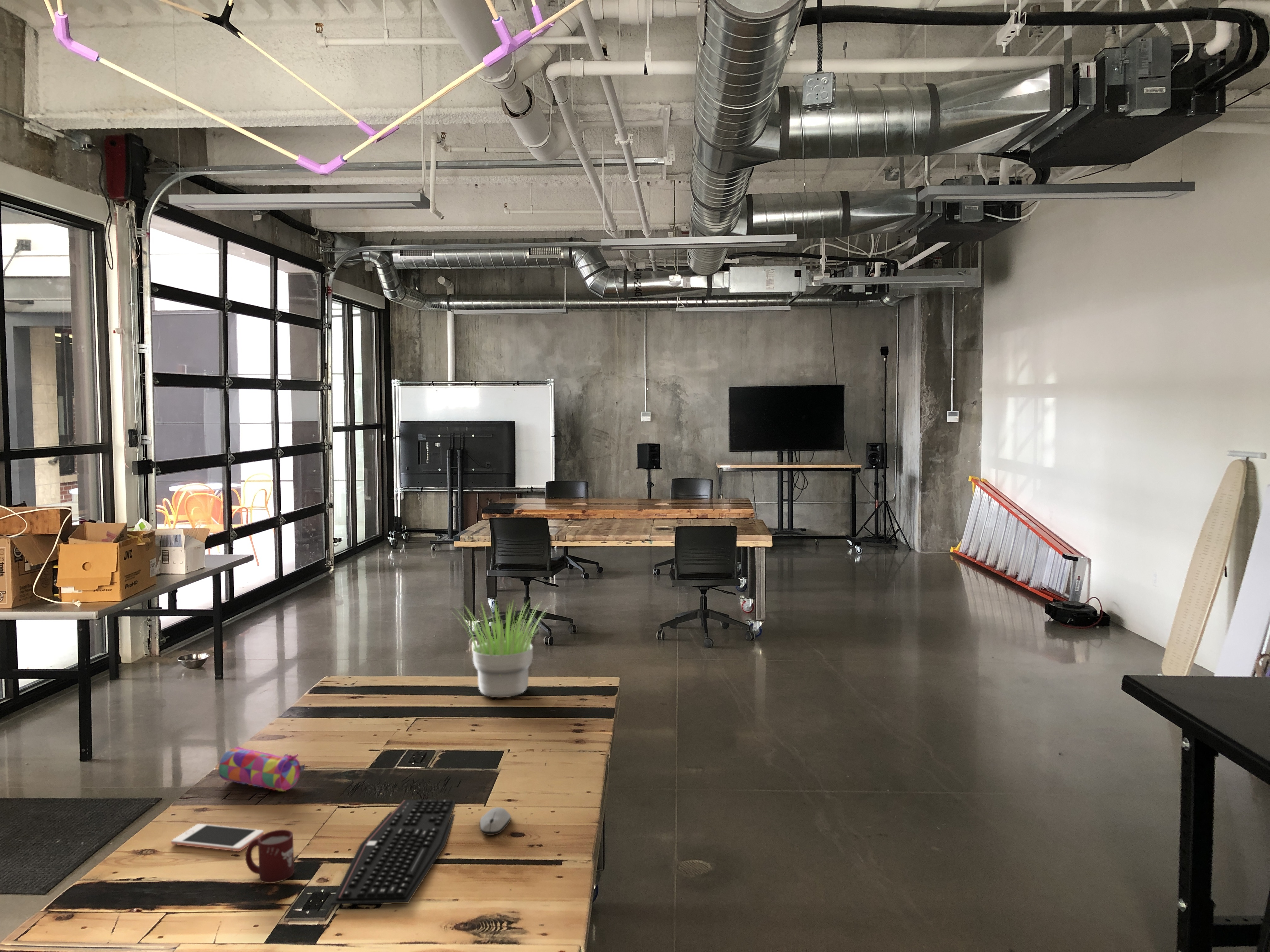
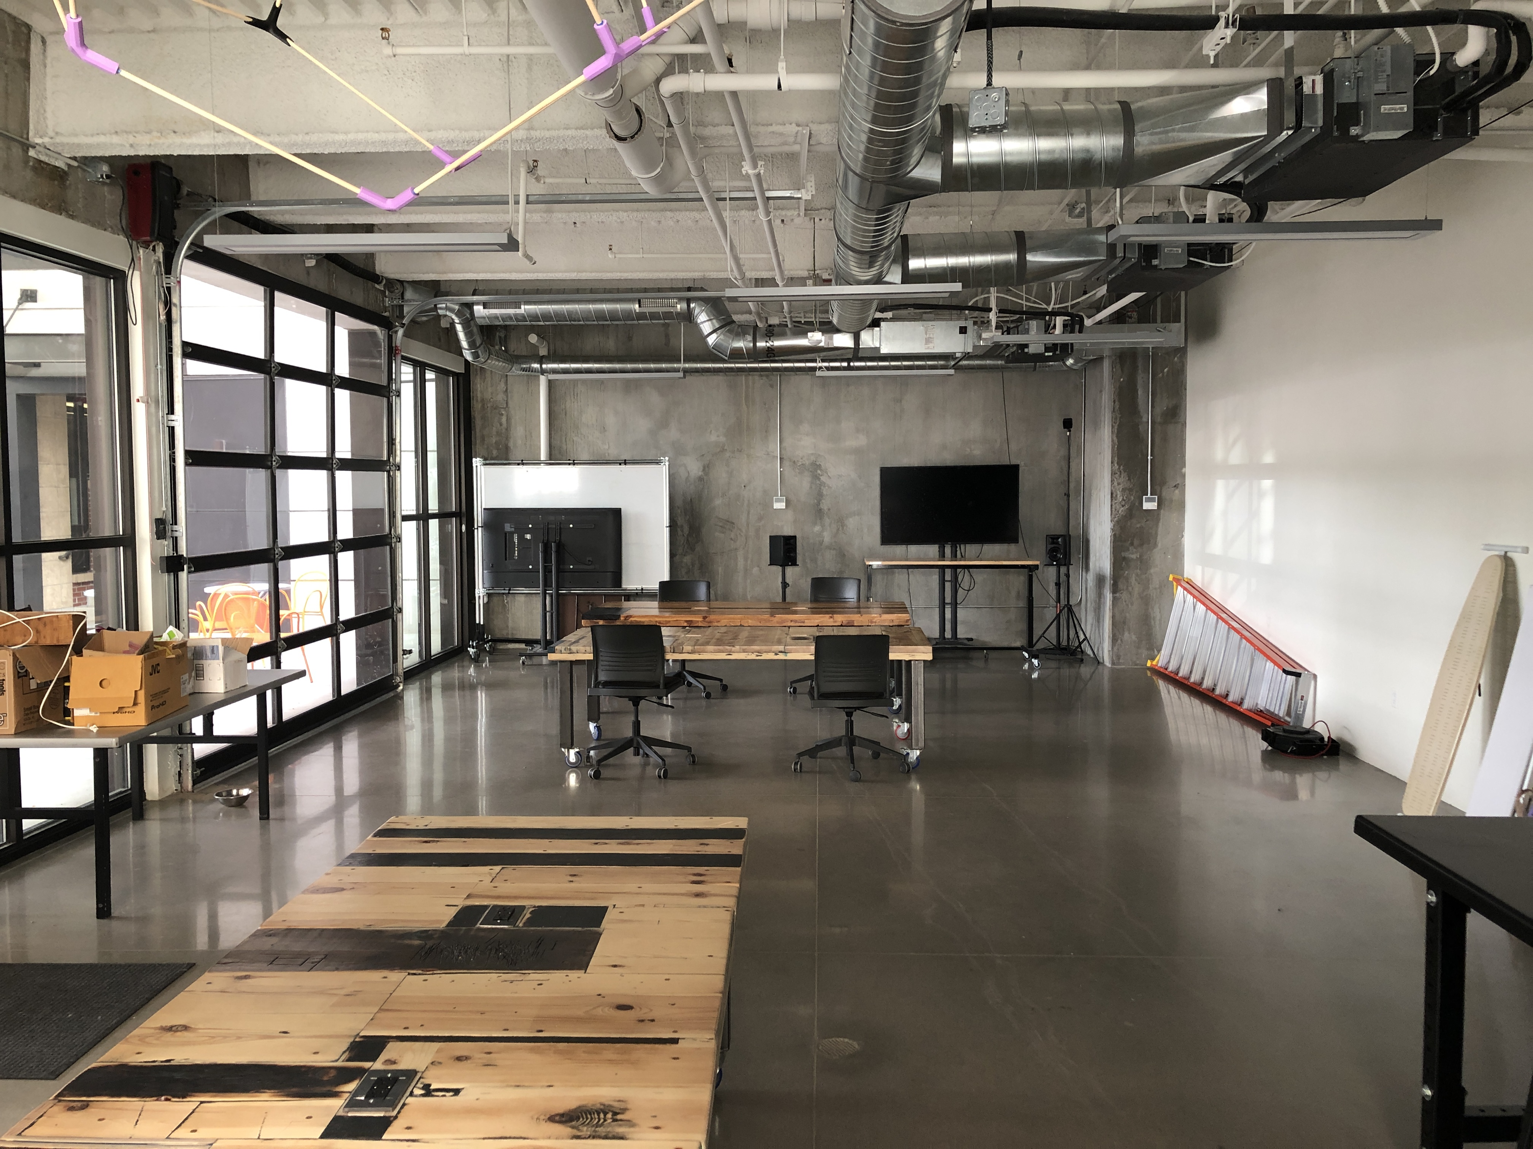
- cup [245,829,295,884]
- keyboard [330,799,456,905]
- pencil case [218,746,305,791]
- potted plant [449,598,551,698]
- computer mouse [479,807,512,835]
- cell phone [171,824,264,852]
